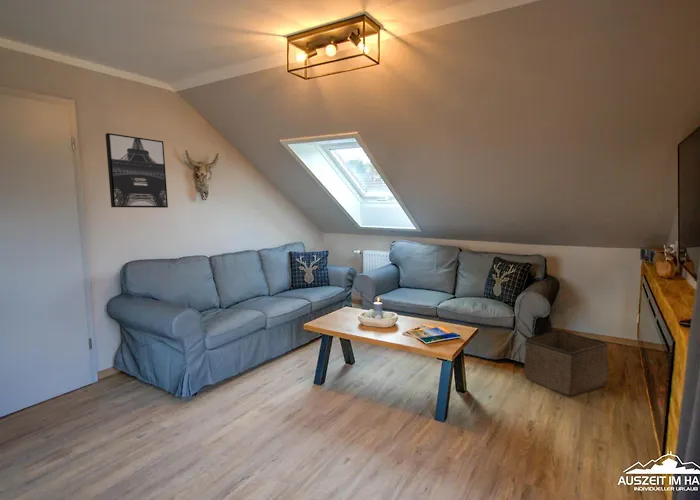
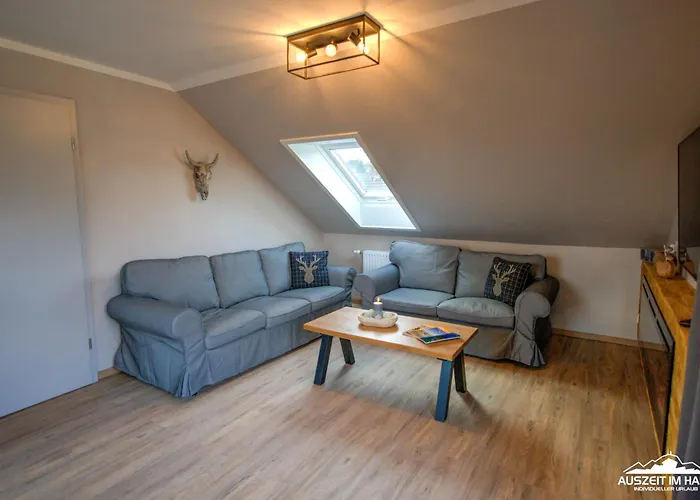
- wall art [104,132,169,209]
- storage bin [523,329,609,397]
